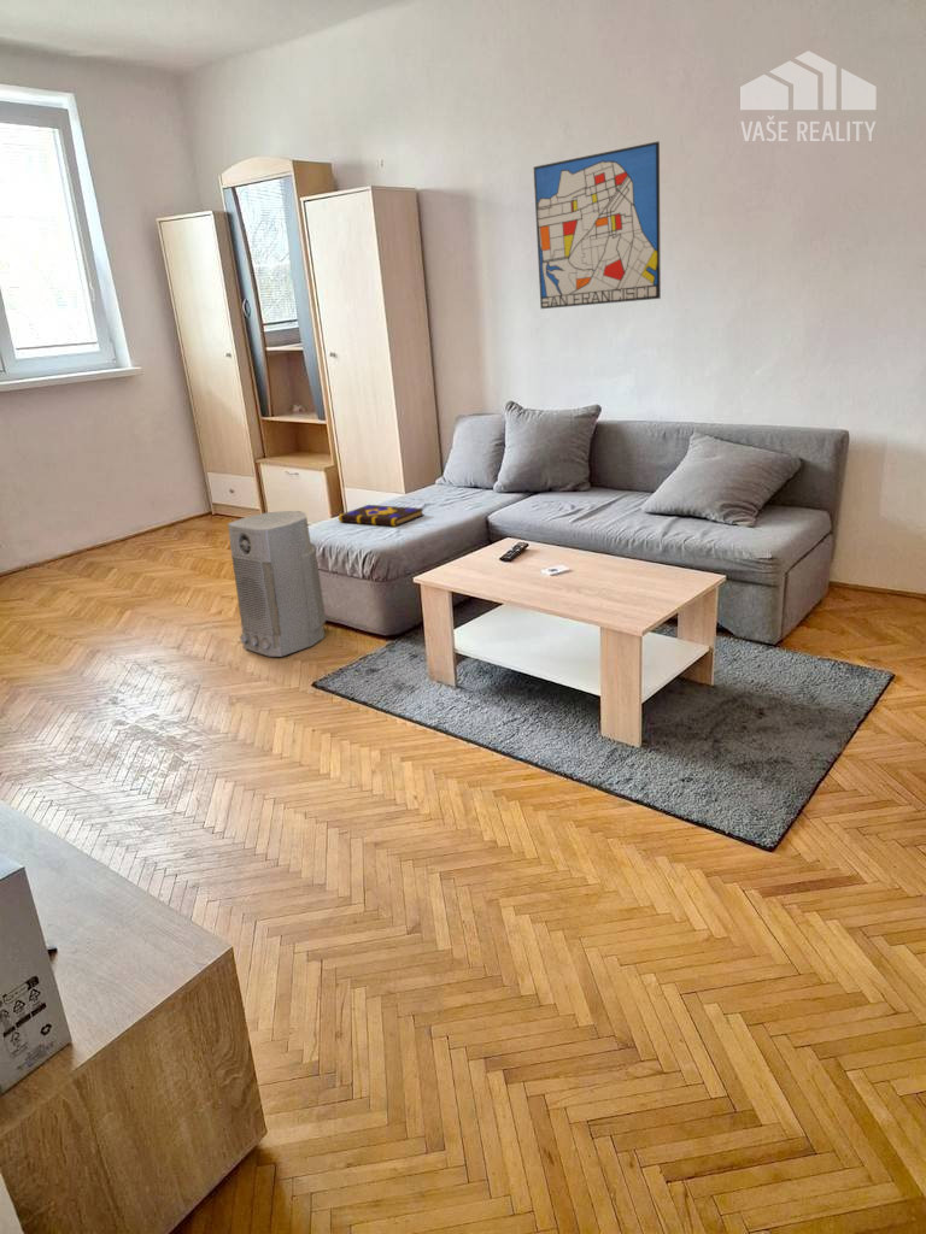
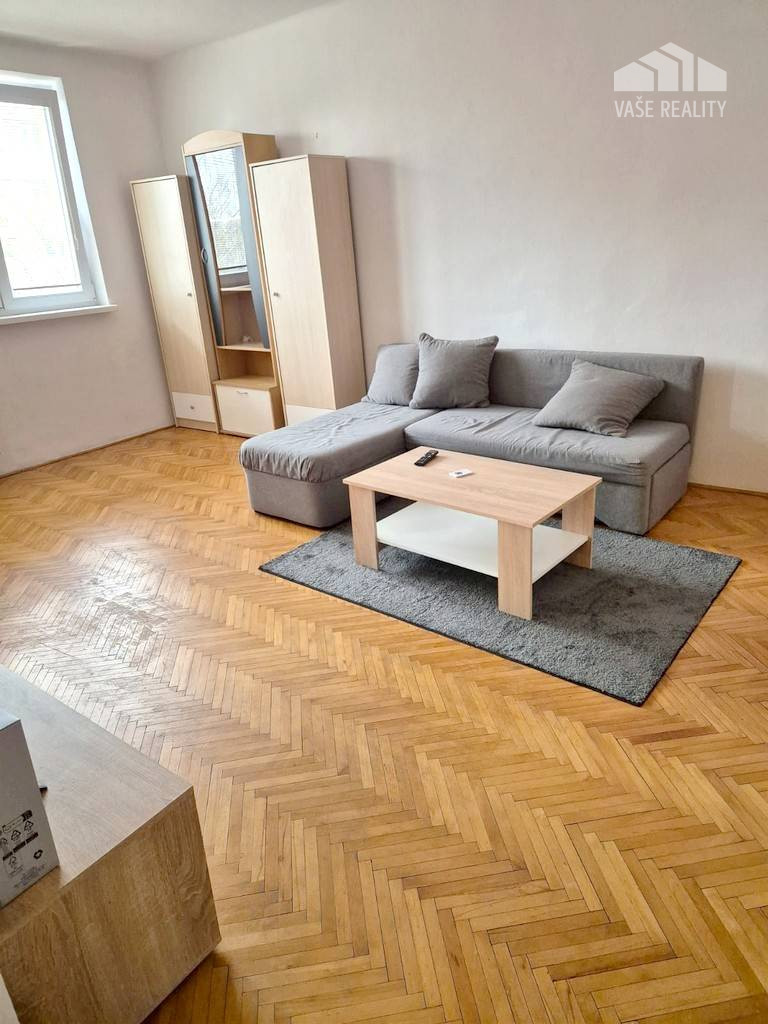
- air purifier [227,510,327,658]
- book [338,504,426,528]
- wall art [533,140,662,310]
